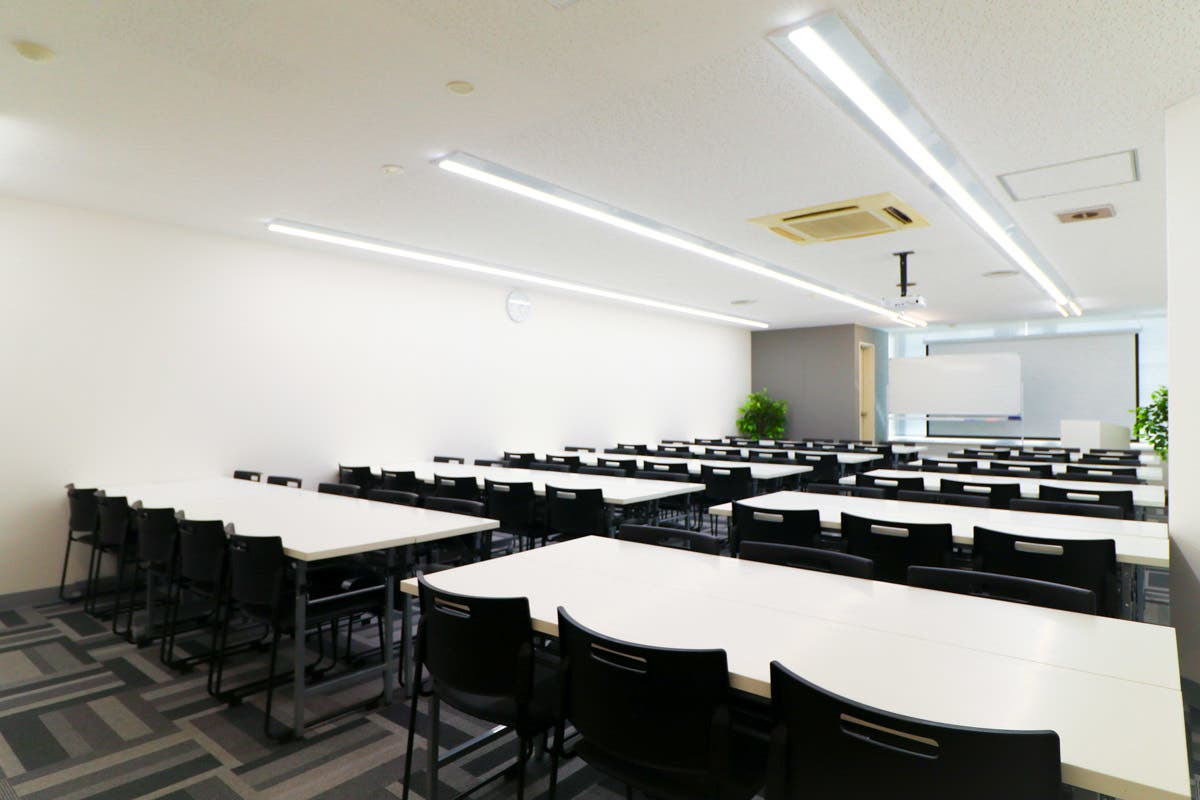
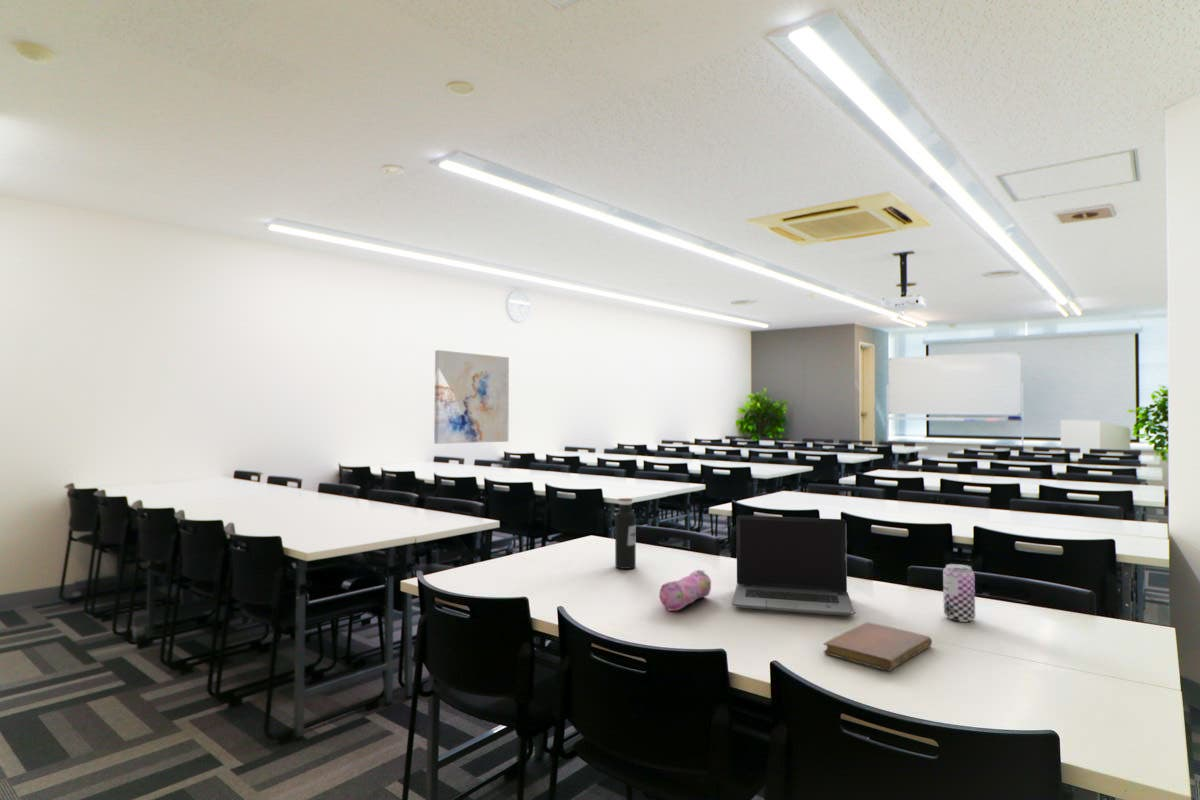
+ water bottle [614,497,637,570]
+ pencil case [658,569,712,612]
+ beer can [942,563,976,623]
+ wall art [433,349,510,445]
+ notebook [822,621,933,672]
+ laptop computer [731,514,856,617]
